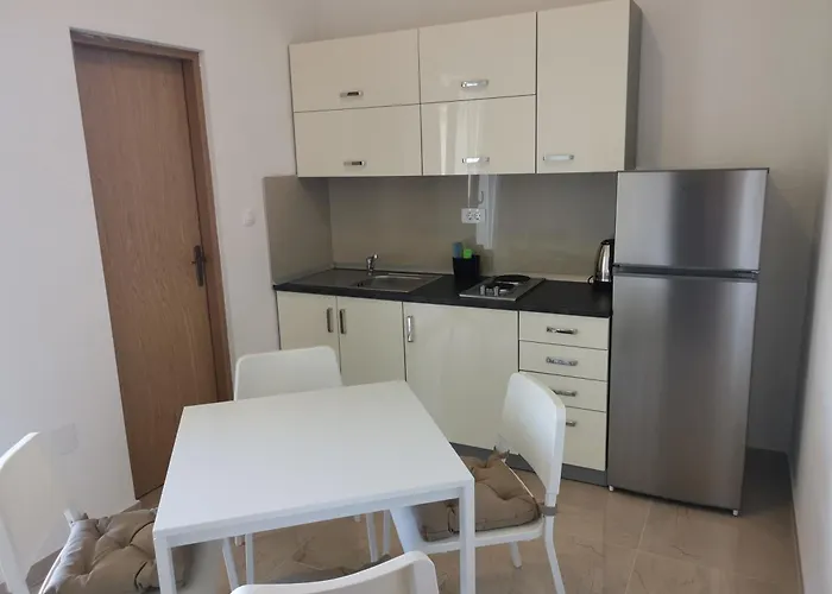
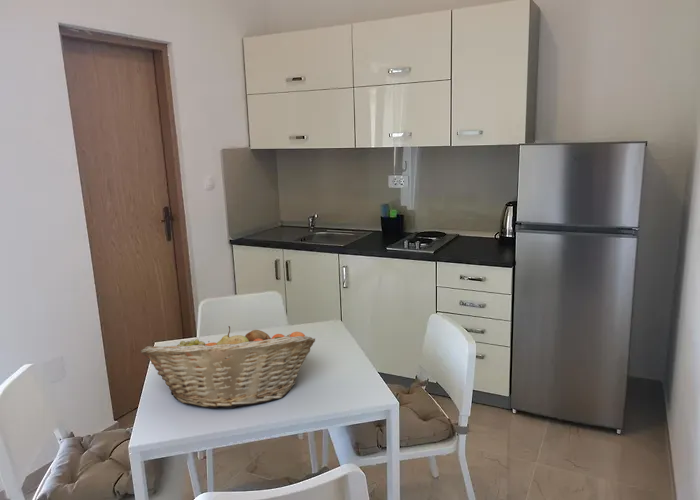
+ fruit basket [140,325,316,409]
